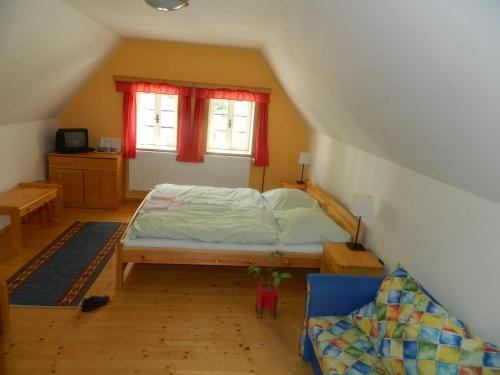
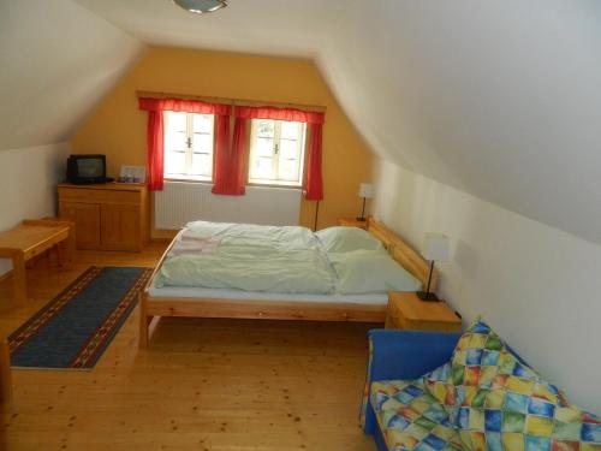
- shoe [80,294,111,312]
- house plant [247,248,293,319]
